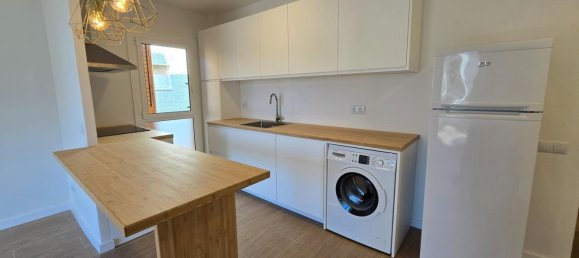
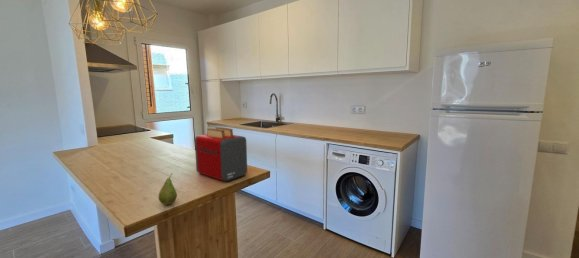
+ fruit [158,172,178,206]
+ toaster [194,126,248,182]
